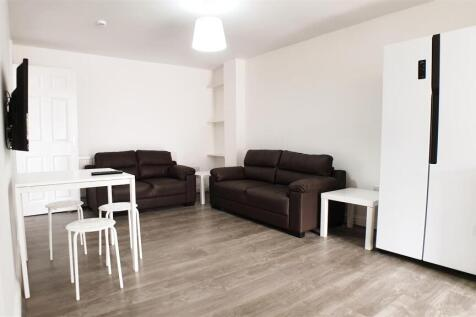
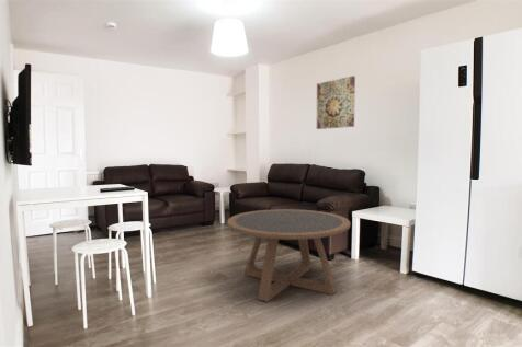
+ wall art [316,76,356,130]
+ coffee table [226,208,351,303]
